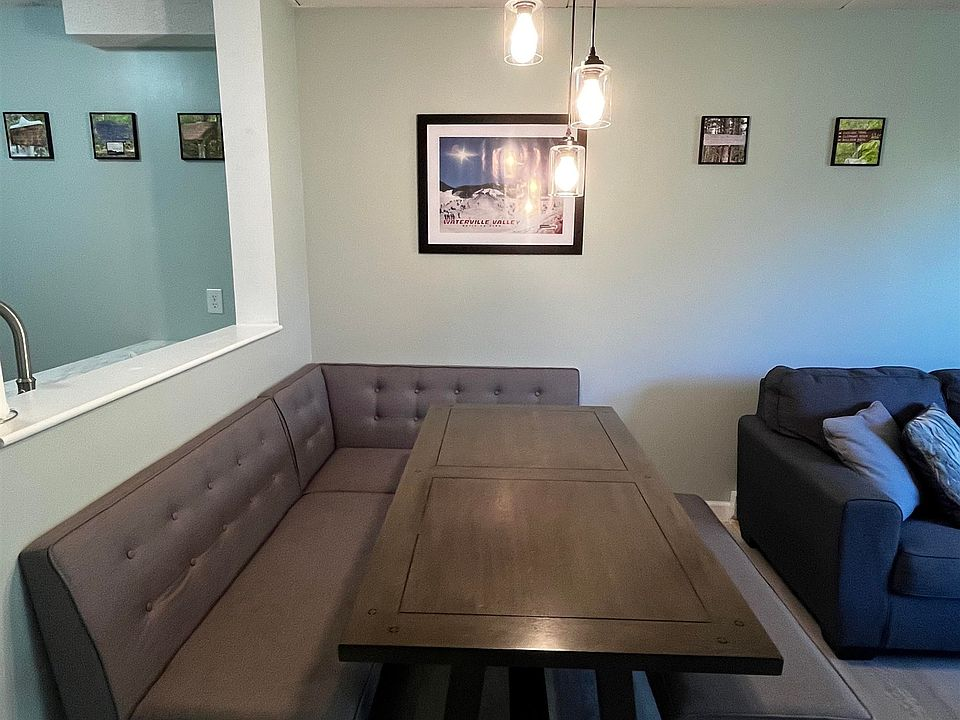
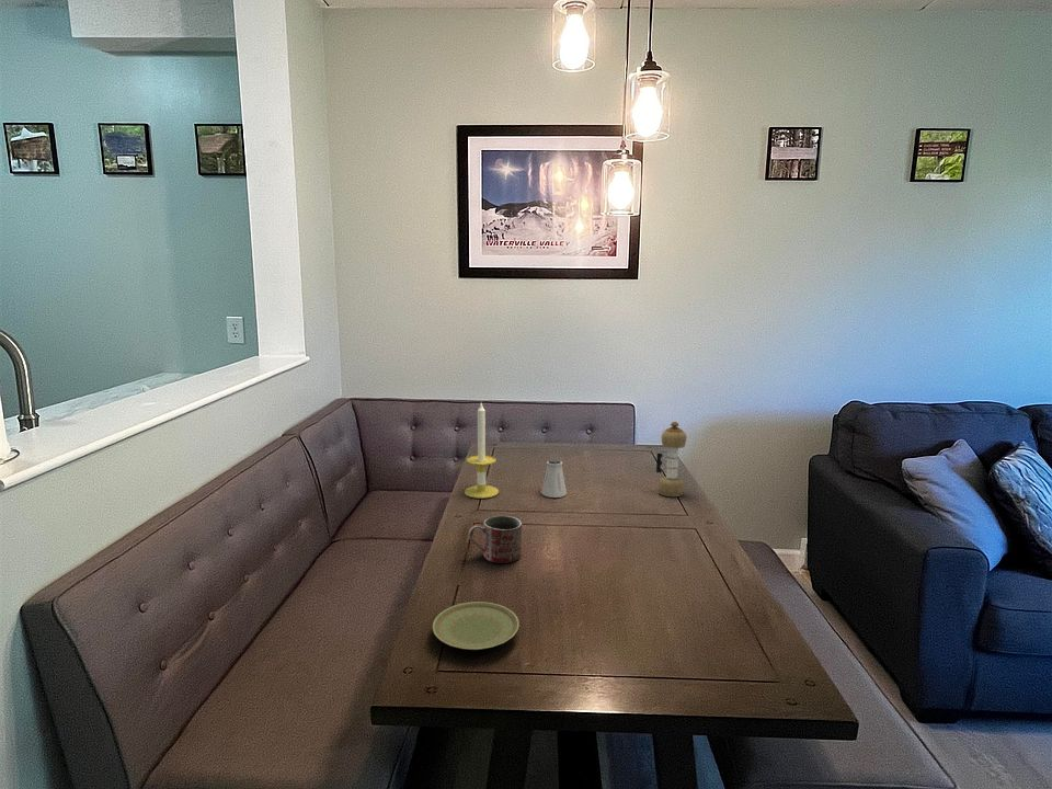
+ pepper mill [655,421,687,498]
+ candle [464,402,500,500]
+ saltshaker [540,457,568,499]
+ plate [432,601,521,651]
+ mug [468,515,523,564]
